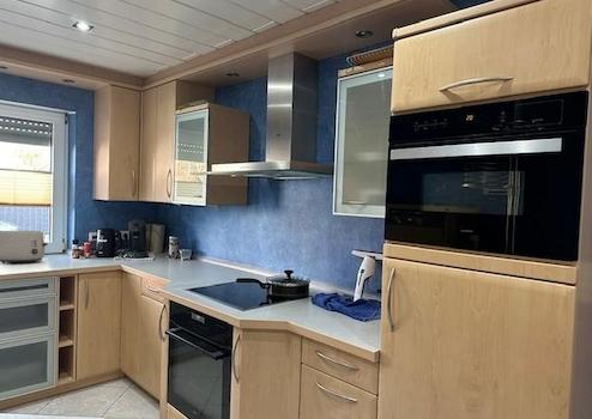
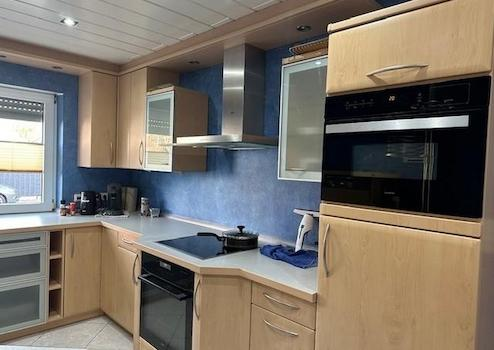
- toaster [0,230,49,265]
